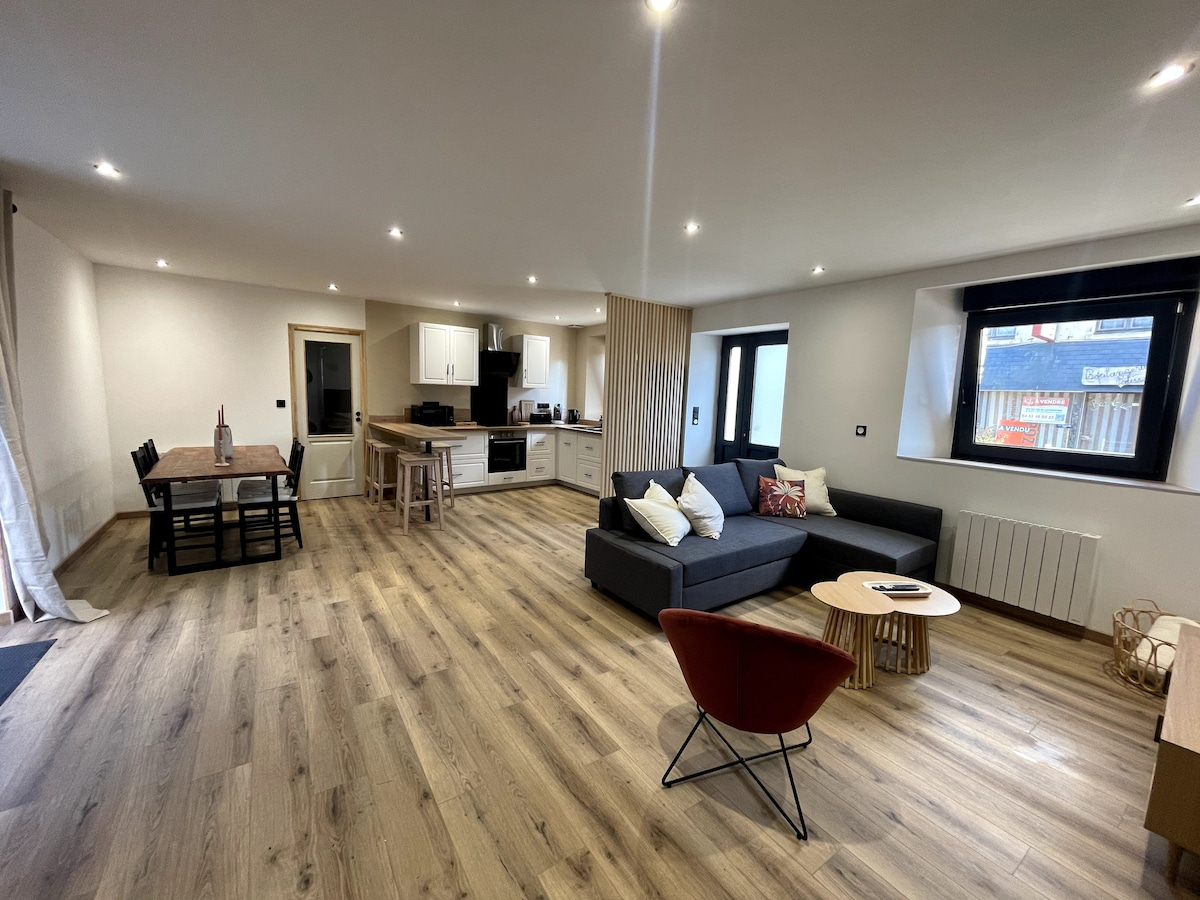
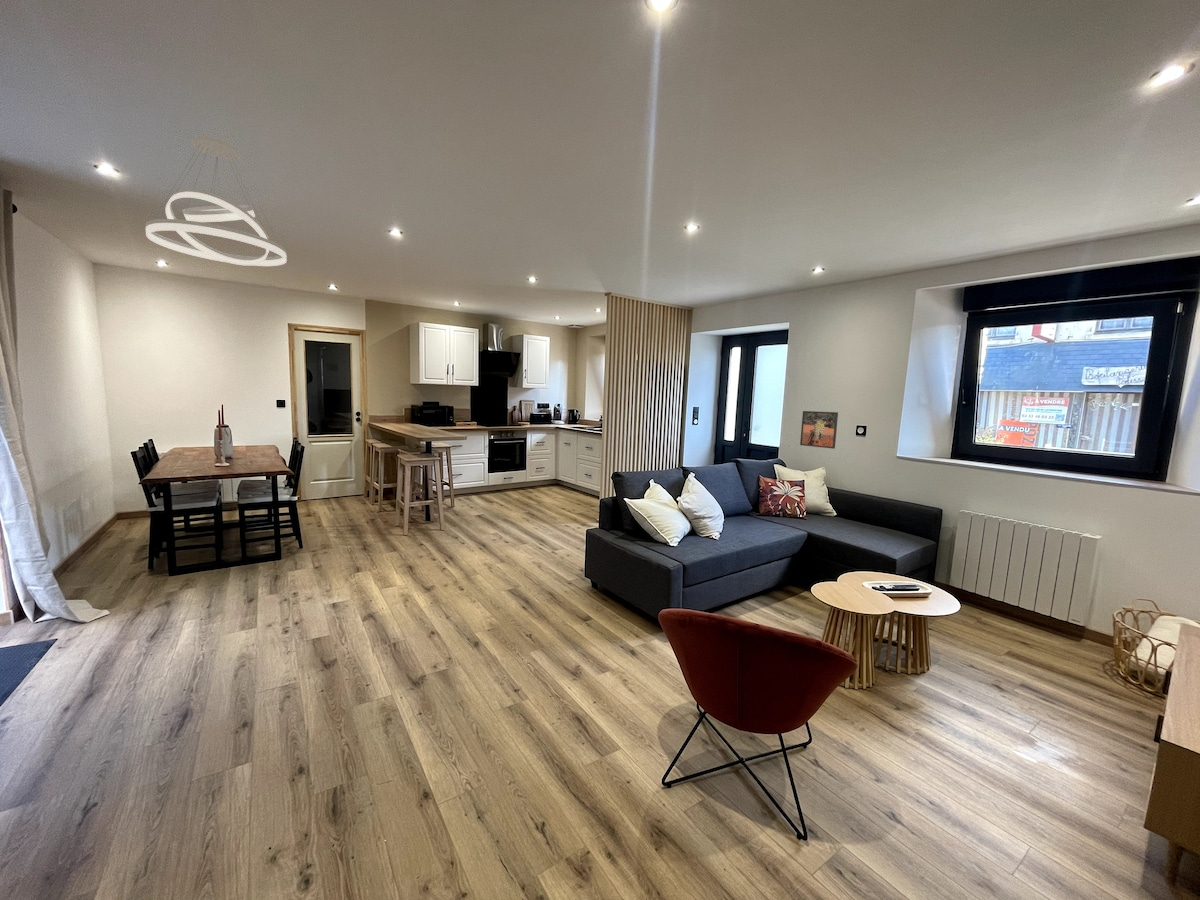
+ pendant light [144,133,288,267]
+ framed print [799,410,839,450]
